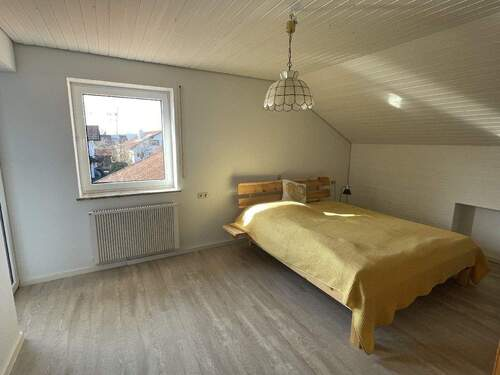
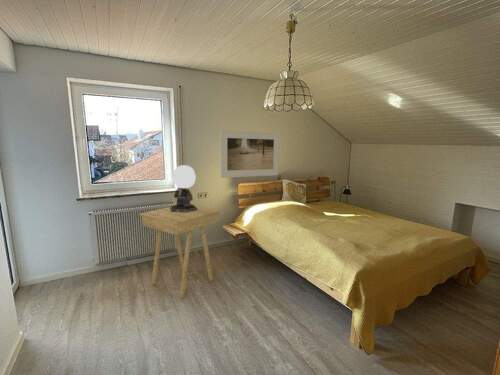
+ side table [138,204,222,299]
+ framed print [219,129,280,179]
+ table lamp [170,164,198,213]
